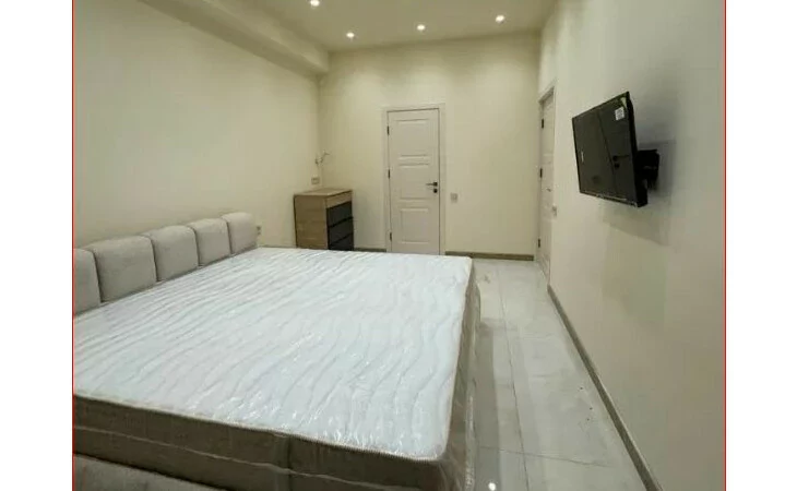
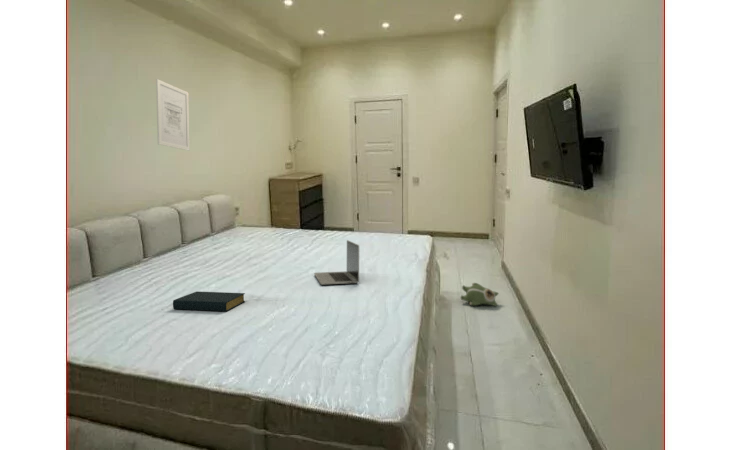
+ hardback book [172,291,246,312]
+ wall art [155,78,191,152]
+ plush toy [460,282,500,307]
+ laptop [313,239,360,286]
